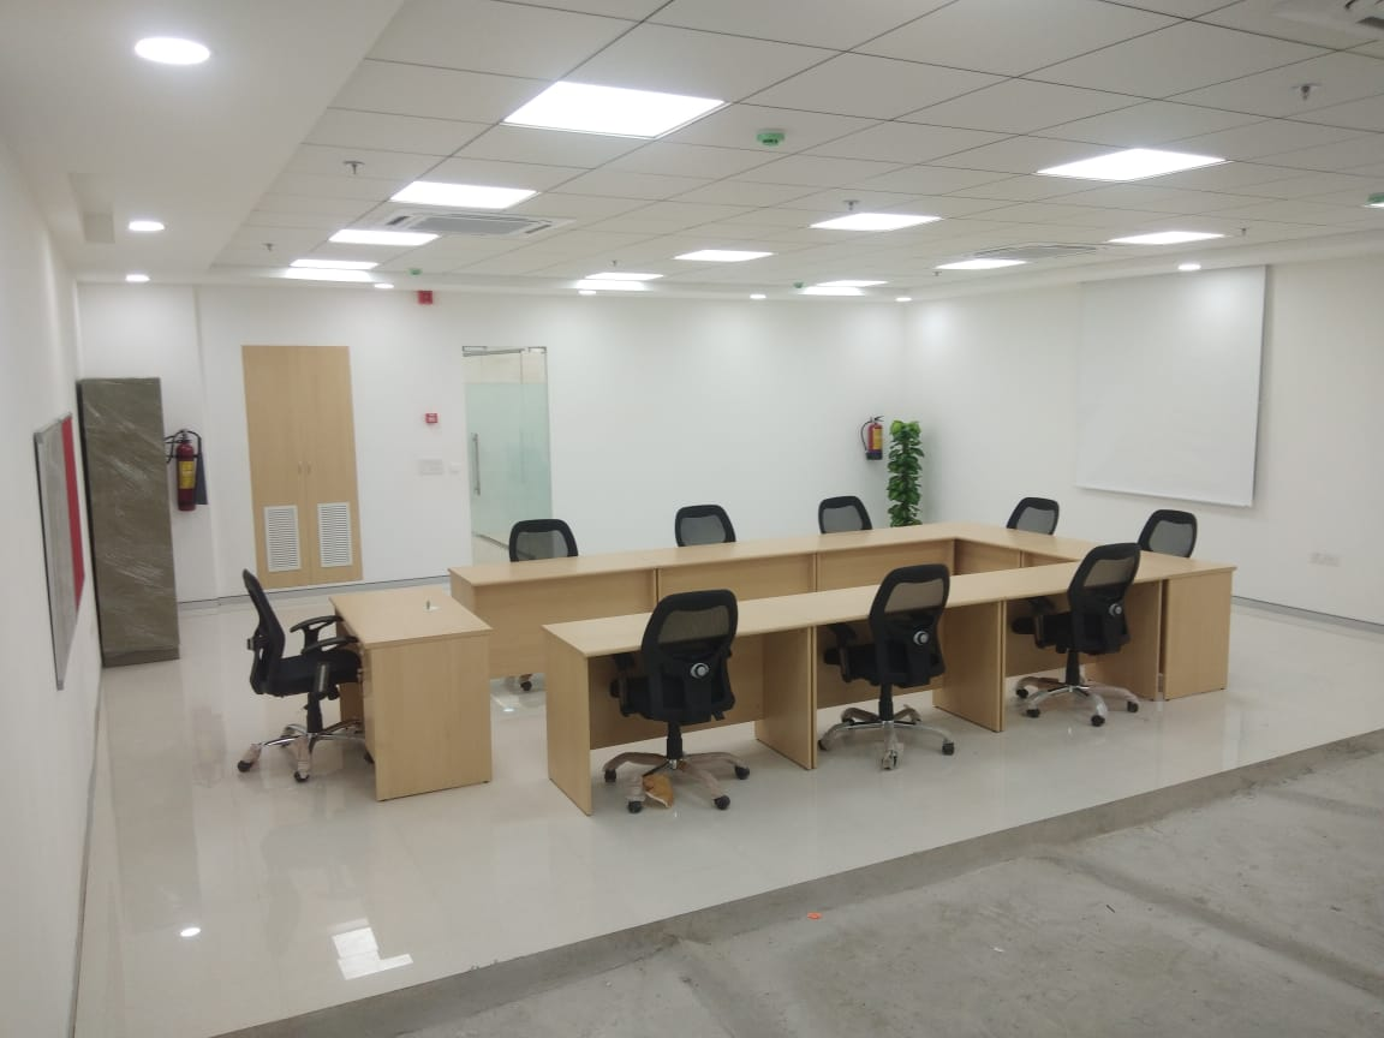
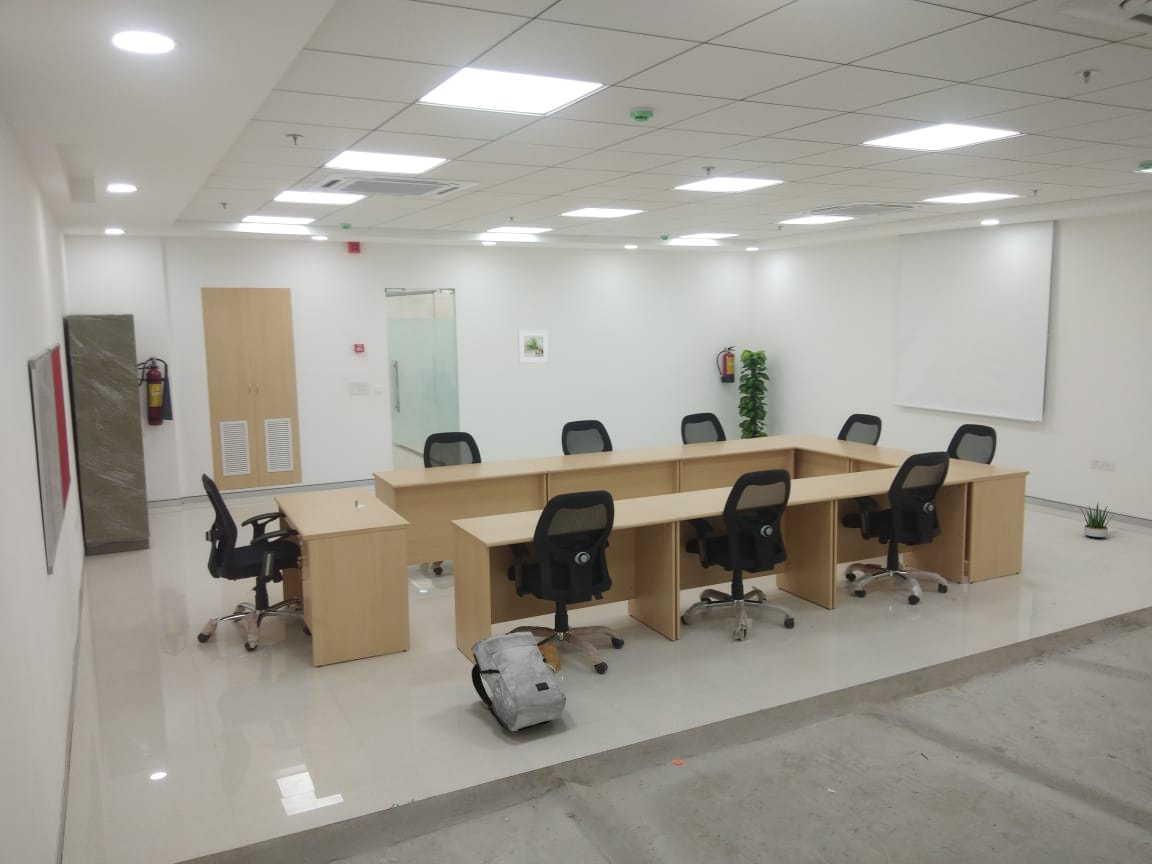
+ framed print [517,329,550,364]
+ backpack [470,631,567,732]
+ potted plant [1079,503,1113,539]
